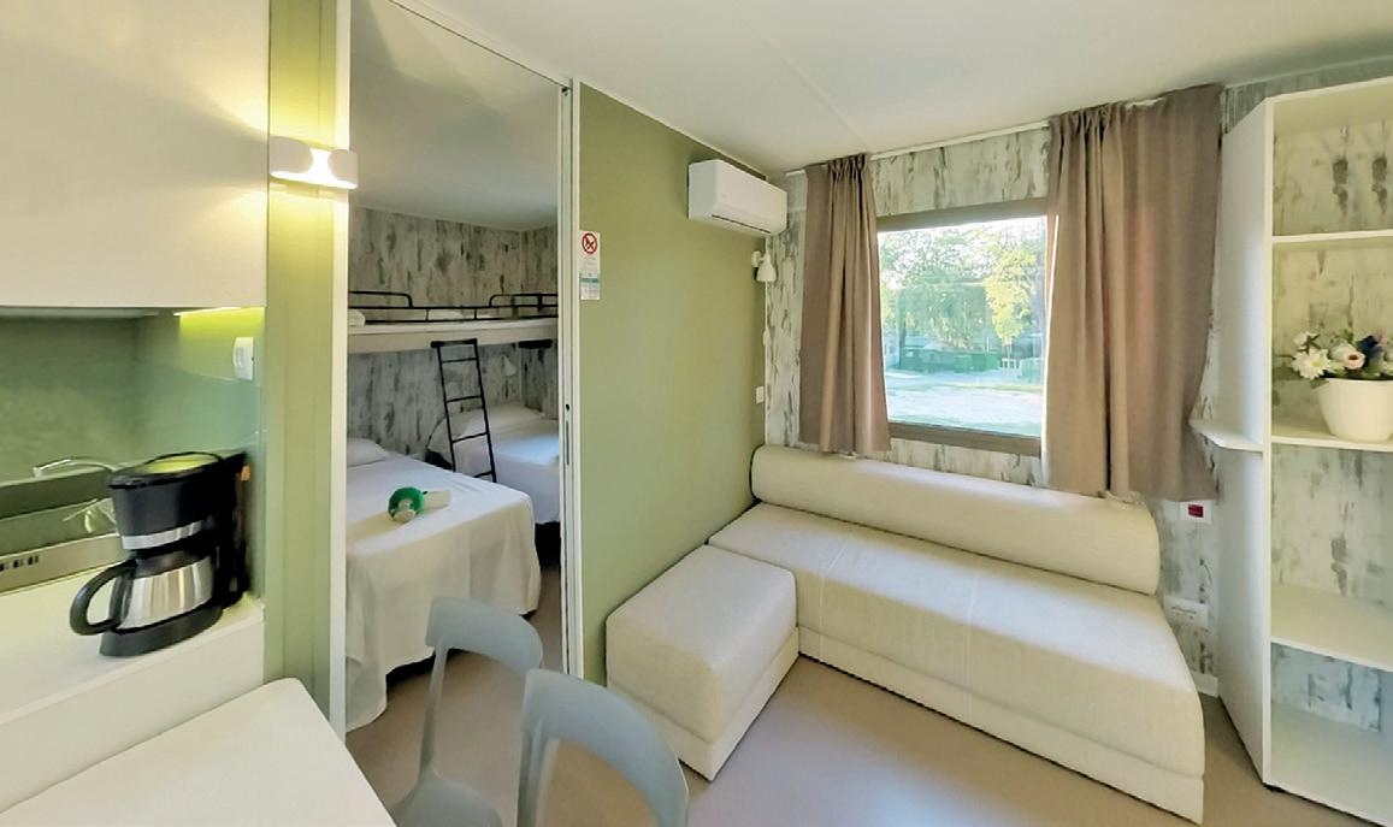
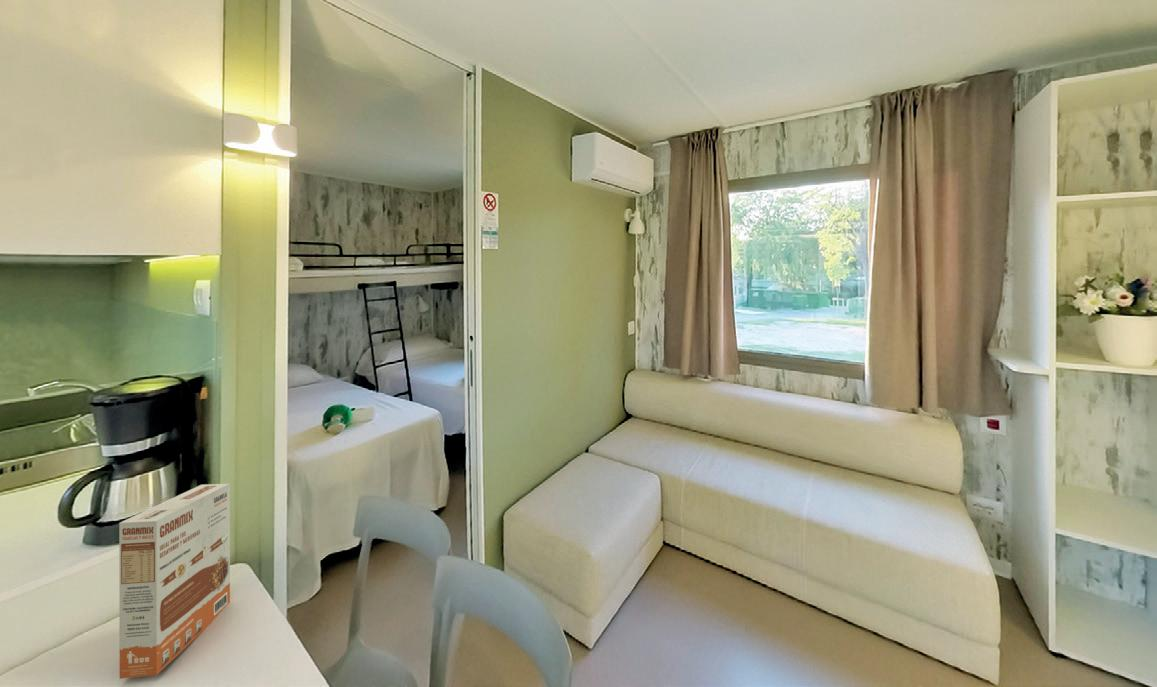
+ cereal box [118,483,231,680]
